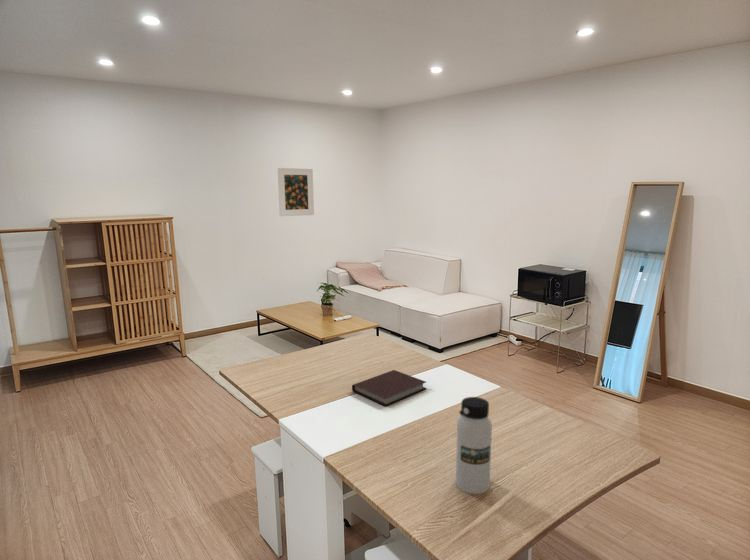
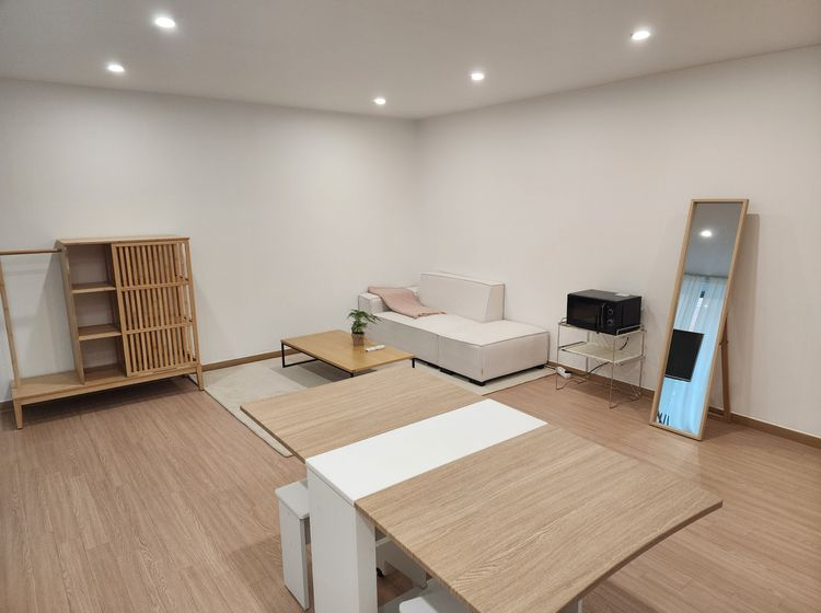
- notebook [351,369,427,407]
- water bottle [455,396,493,495]
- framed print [277,167,315,217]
